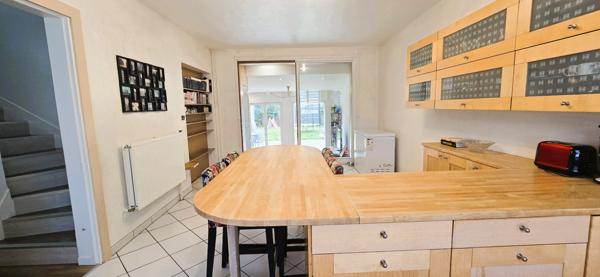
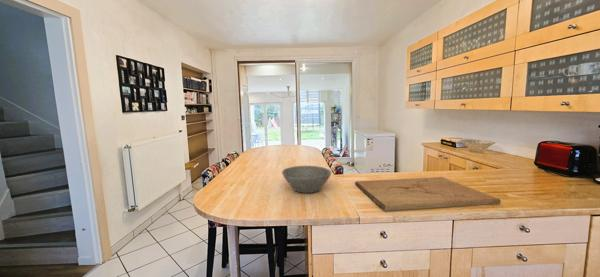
+ bowl [281,165,332,194]
+ cutting board [354,176,502,212]
